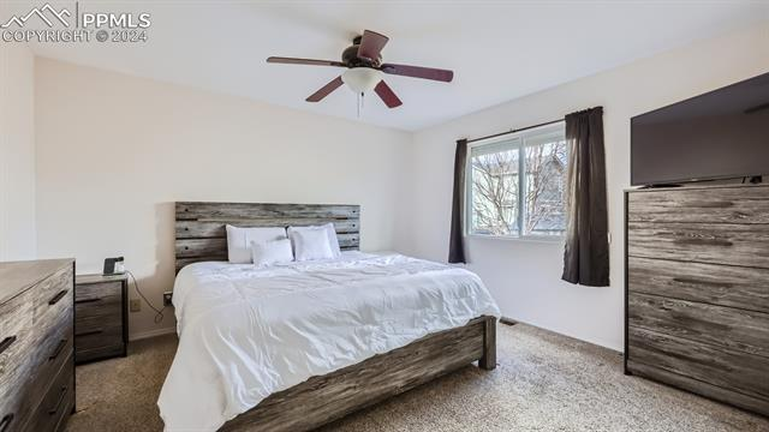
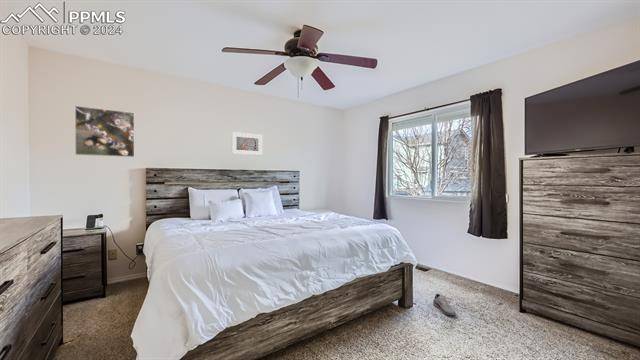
+ shoe [432,293,456,316]
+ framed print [231,131,263,156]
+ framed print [74,105,135,158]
